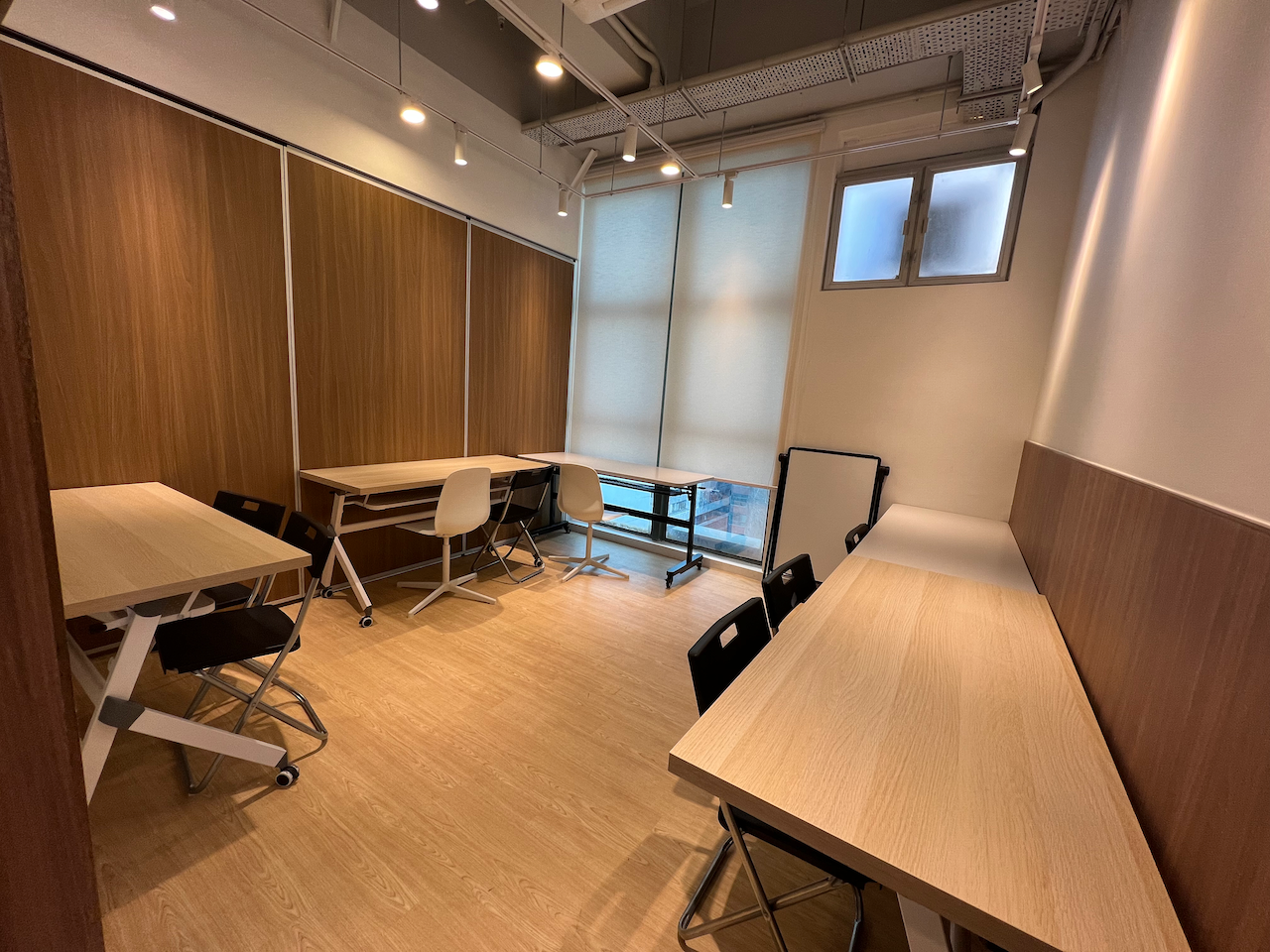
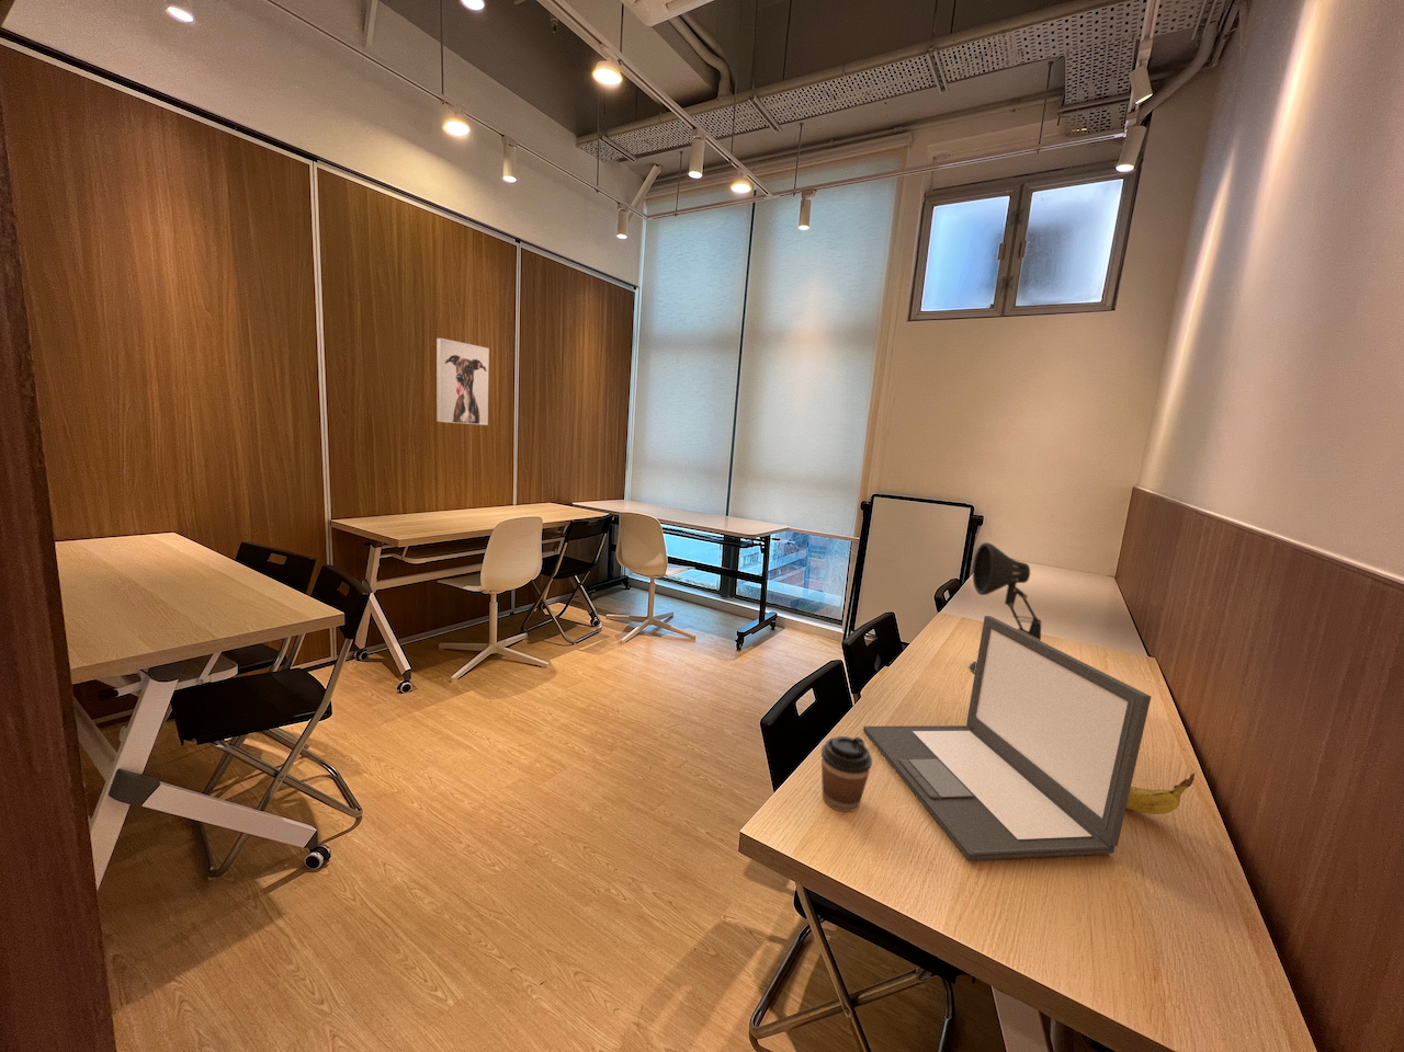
+ coffee cup [820,735,873,813]
+ laptop [862,614,1153,861]
+ banana [1125,772,1195,816]
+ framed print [436,336,491,427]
+ desk lamp [968,541,1042,675]
